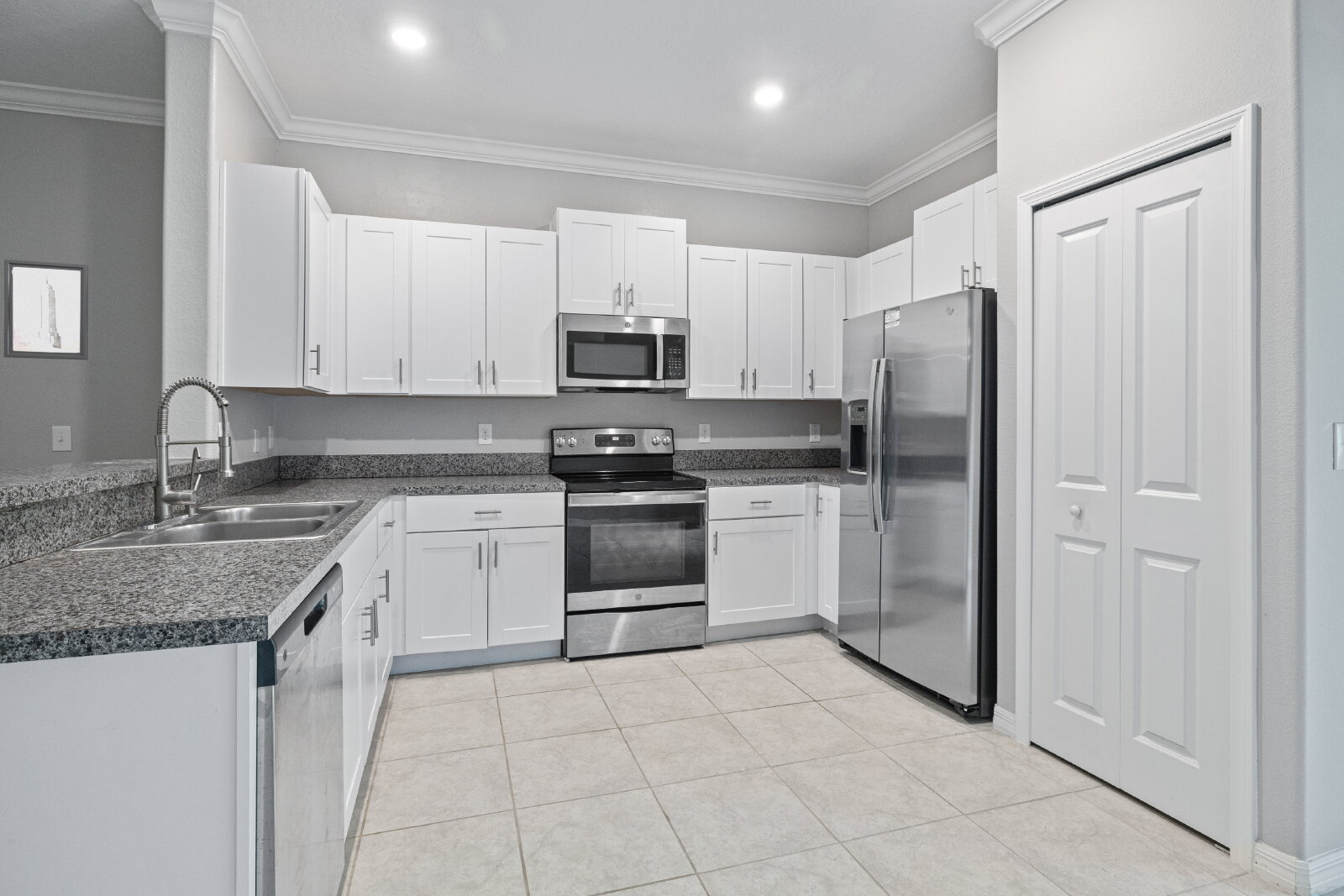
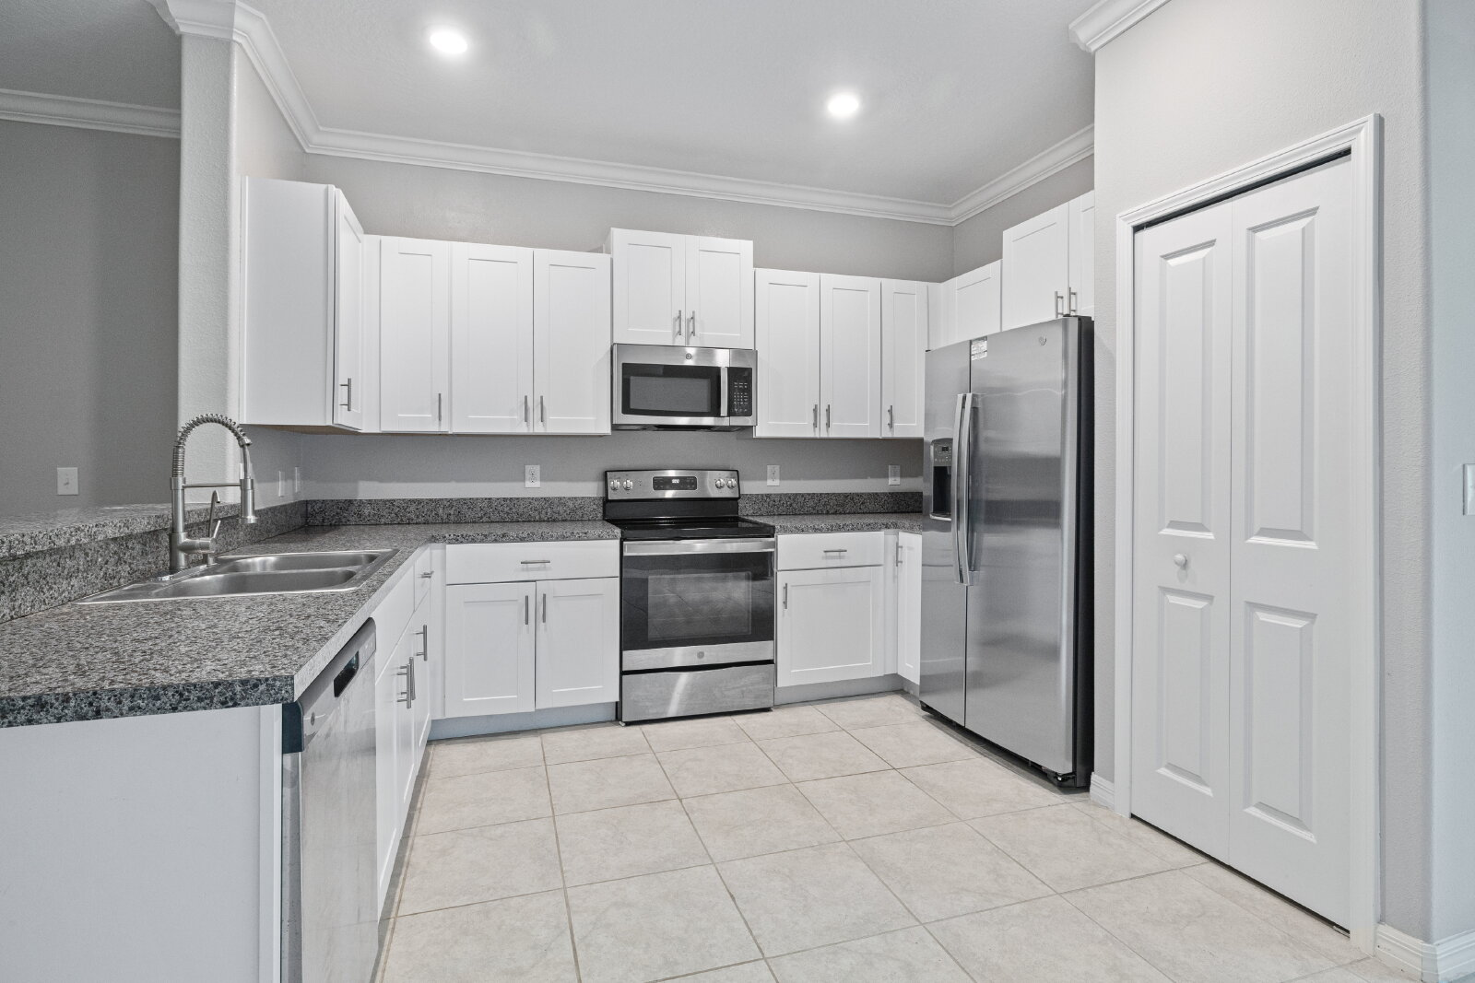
- wall art [3,259,89,361]
